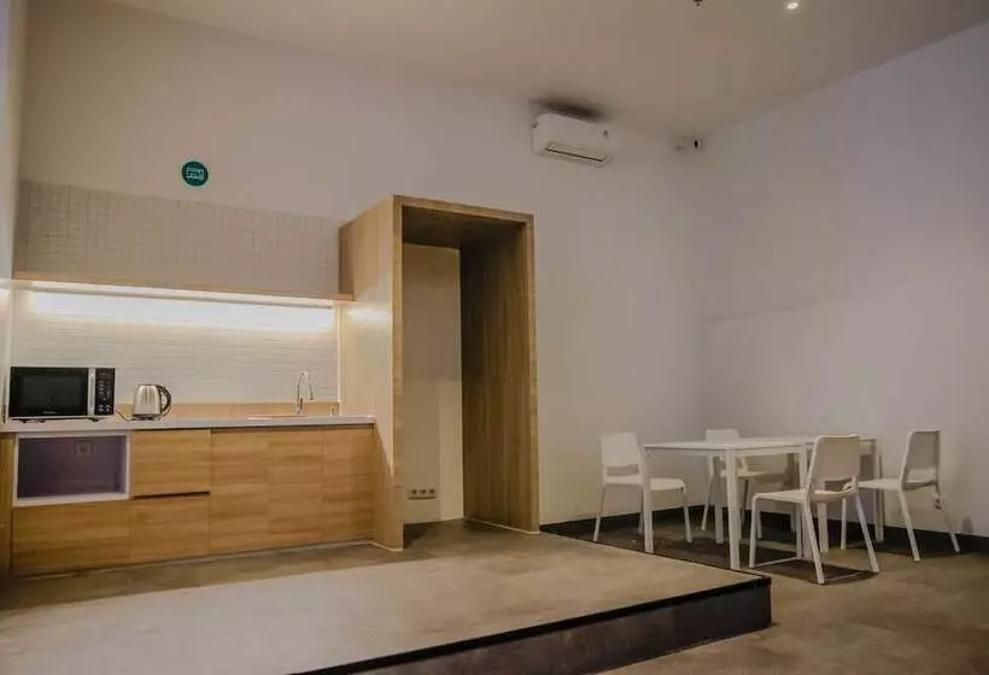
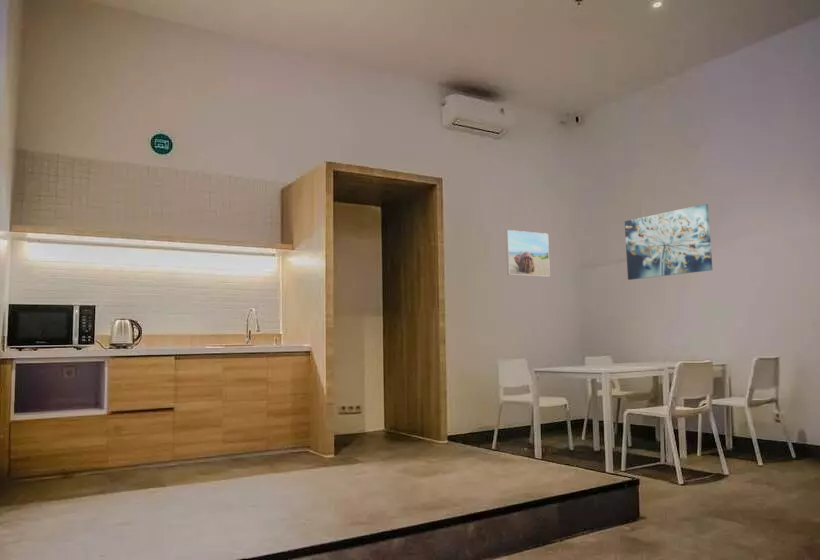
+ wall art [624,203,713,281]
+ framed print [505,229,551,278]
